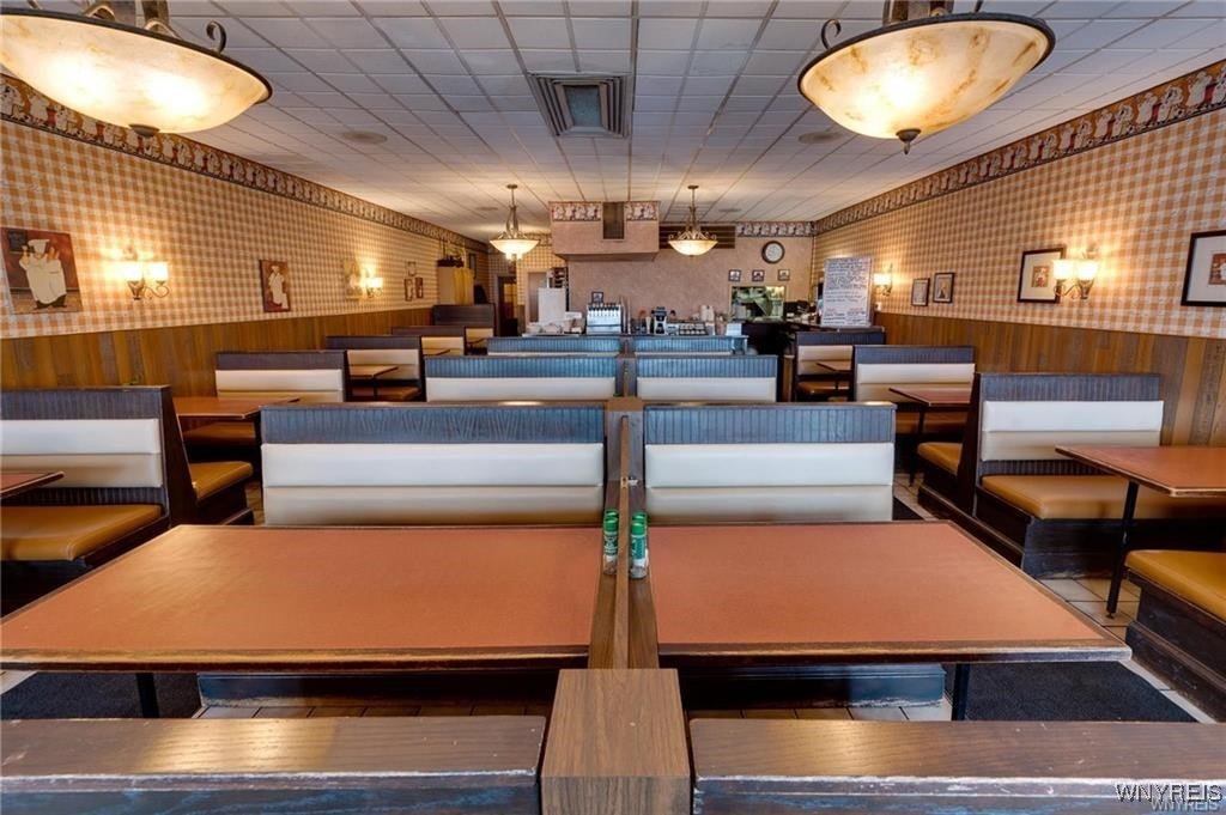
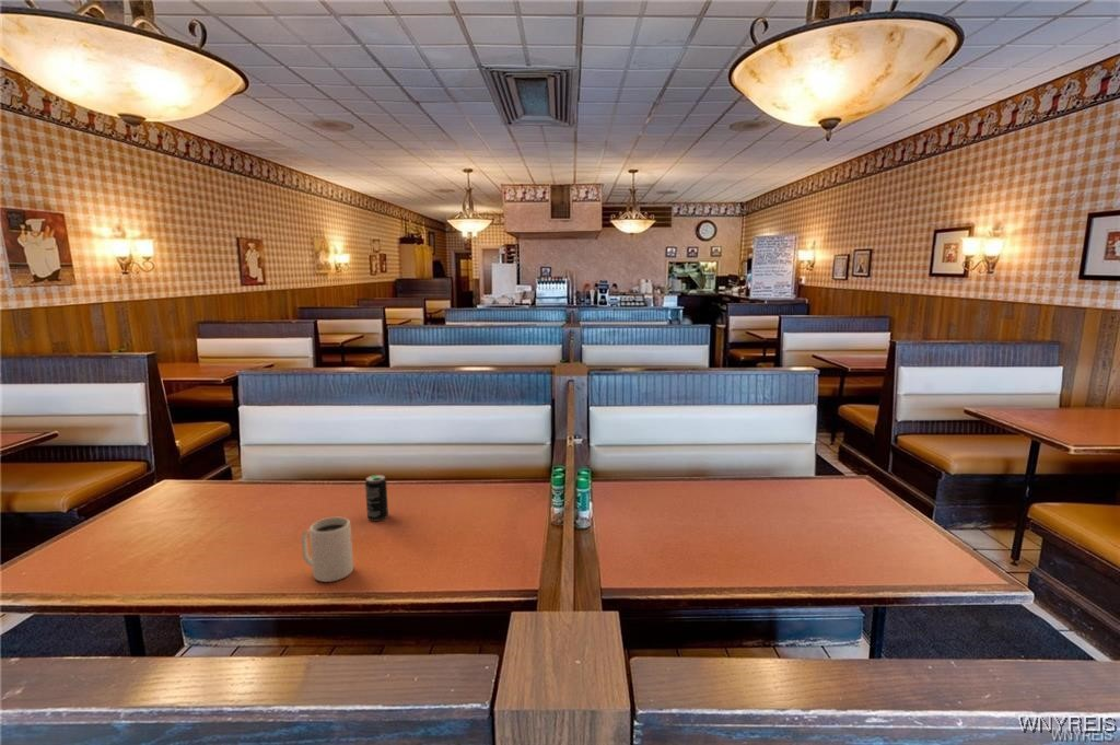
+ beverage can [364,474,389,522]
+ mug [301,516,354,583]
